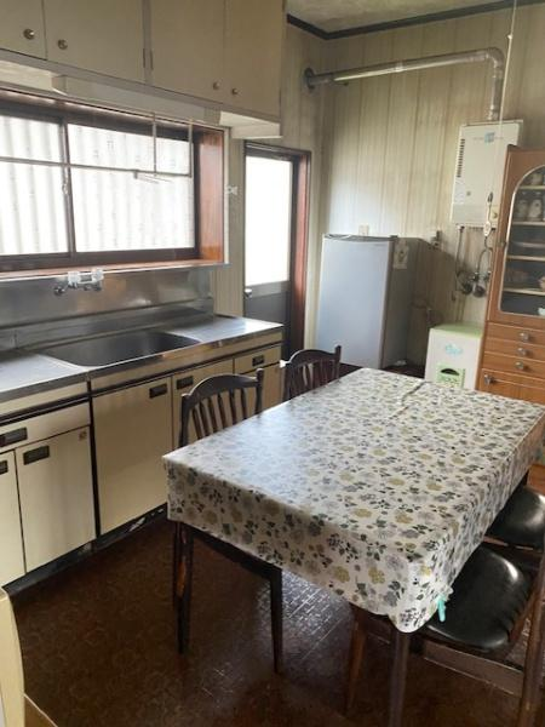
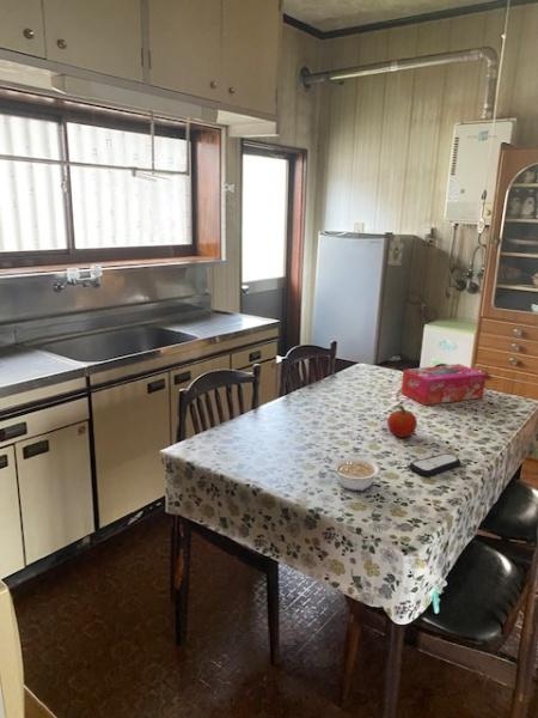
+ fruit [386,404,418,438]
+ remote control [409,452,461,477]
+ legume [326,455,381,492]
+ tissue box [401,363,488,406]
